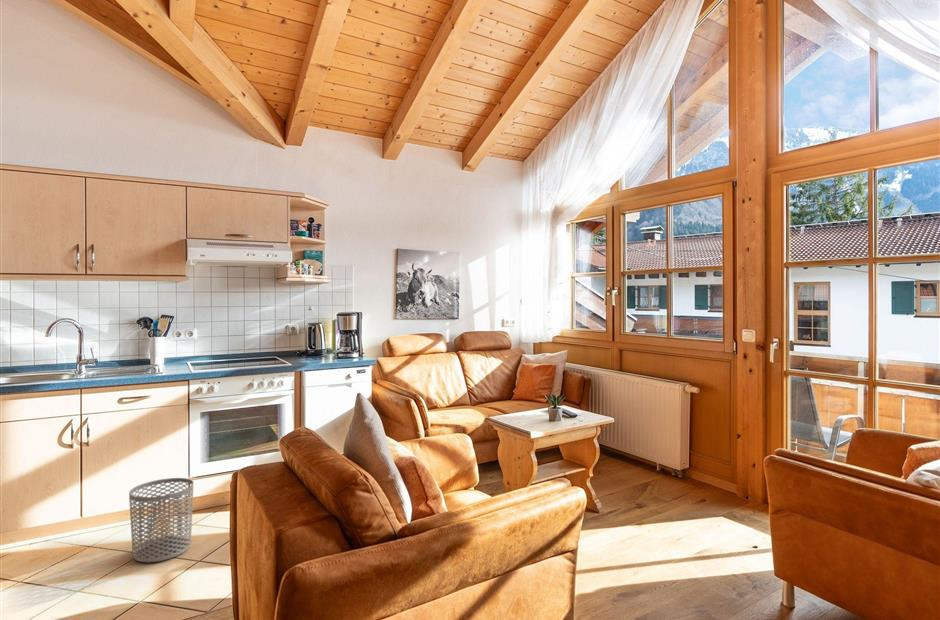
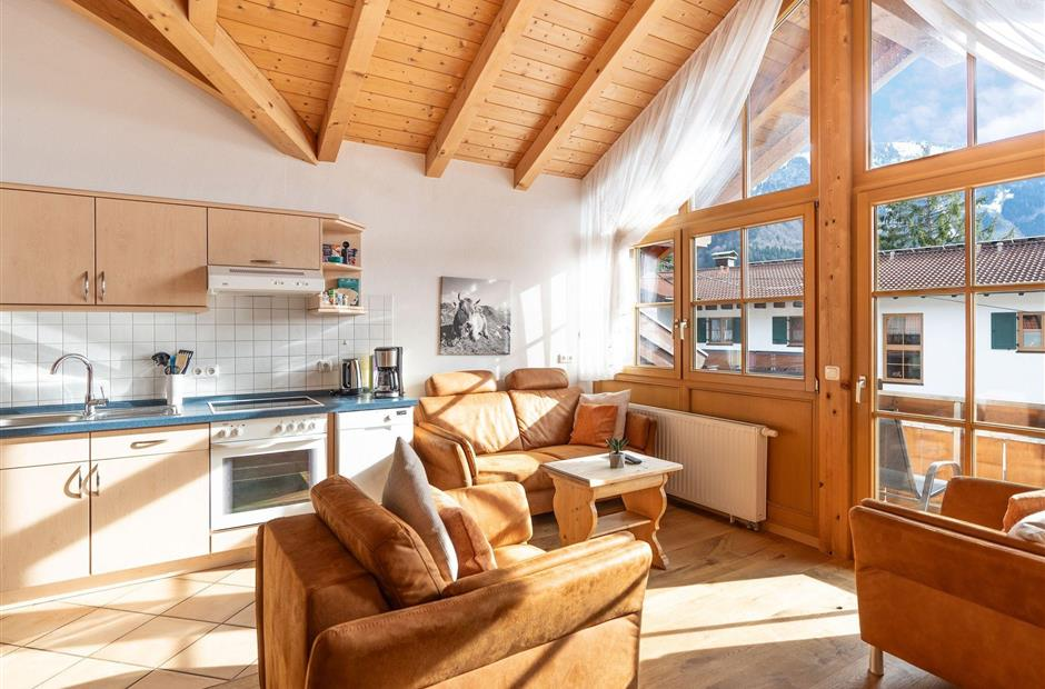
- waste bin [128,477,194,563]
